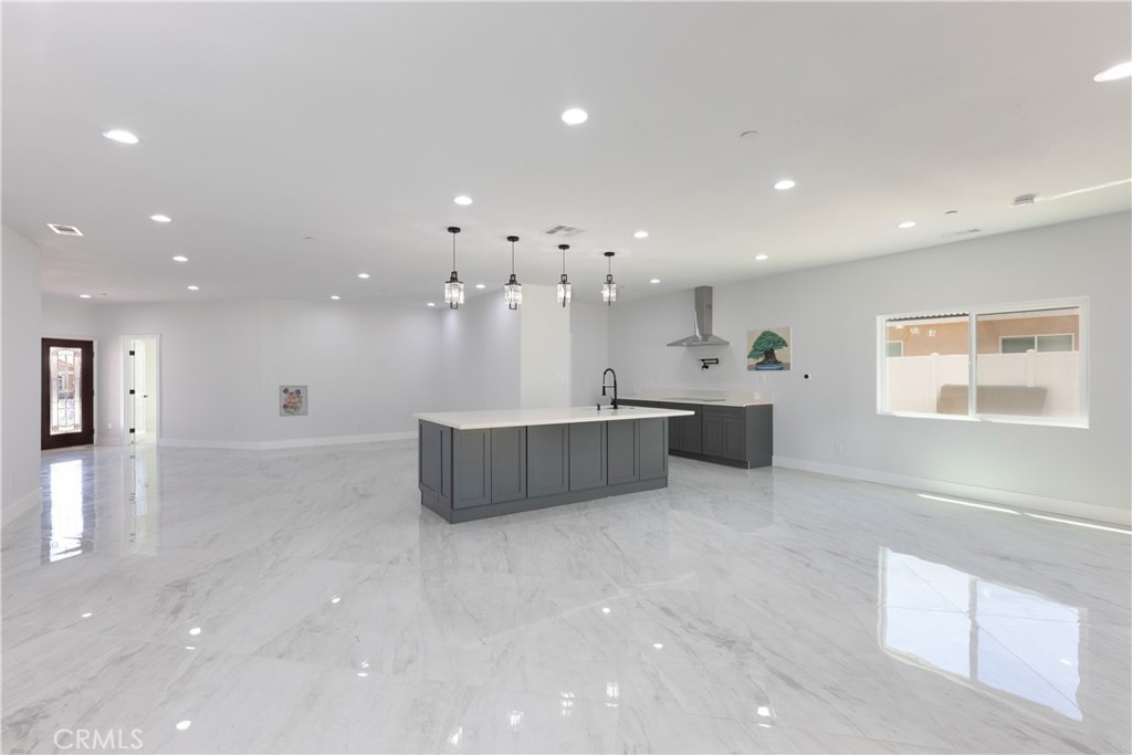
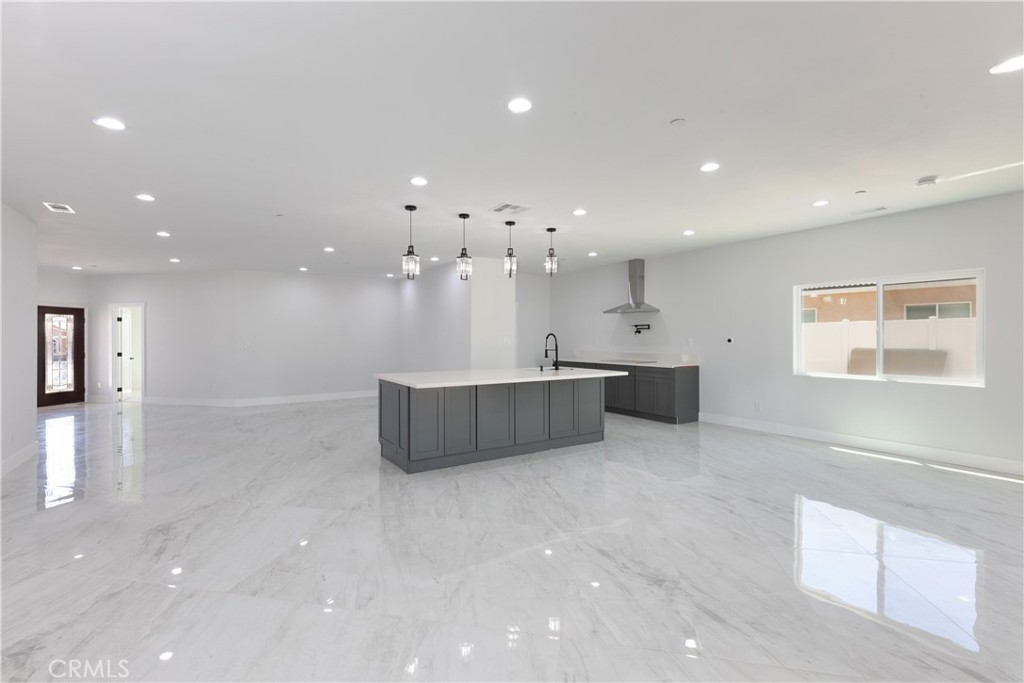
- wall art [279,385,308,418]
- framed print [746,325,794,373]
